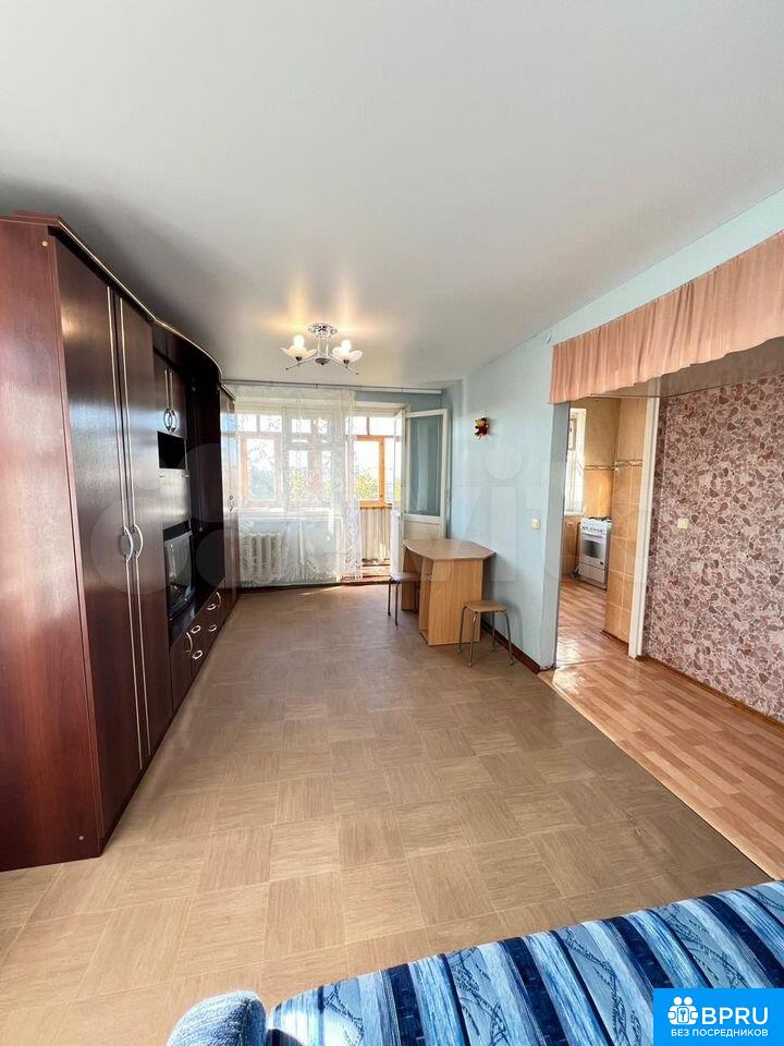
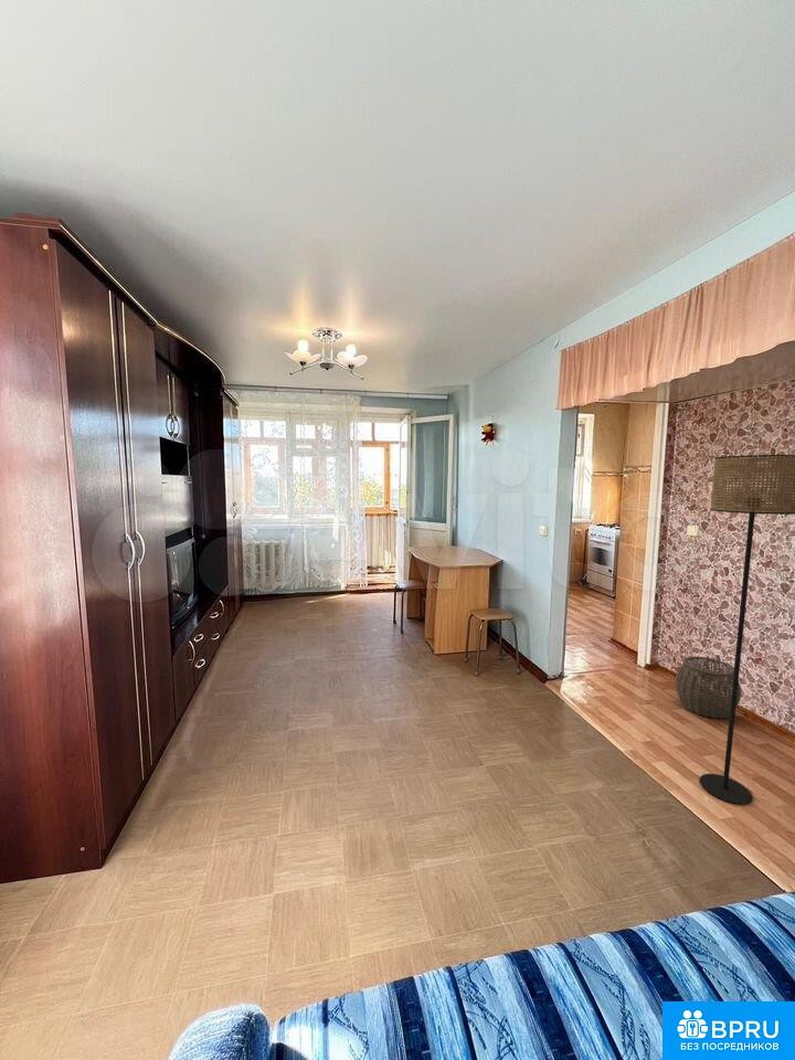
+ floor lamp [699,454,795,806]
+ woven basket [675,655,742,720]
